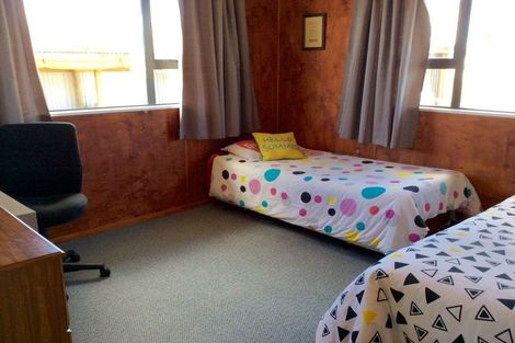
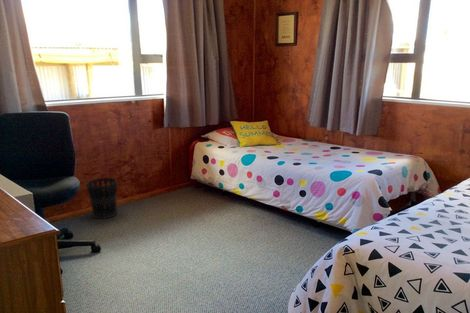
+ wastebasket [85,177,118,220]
